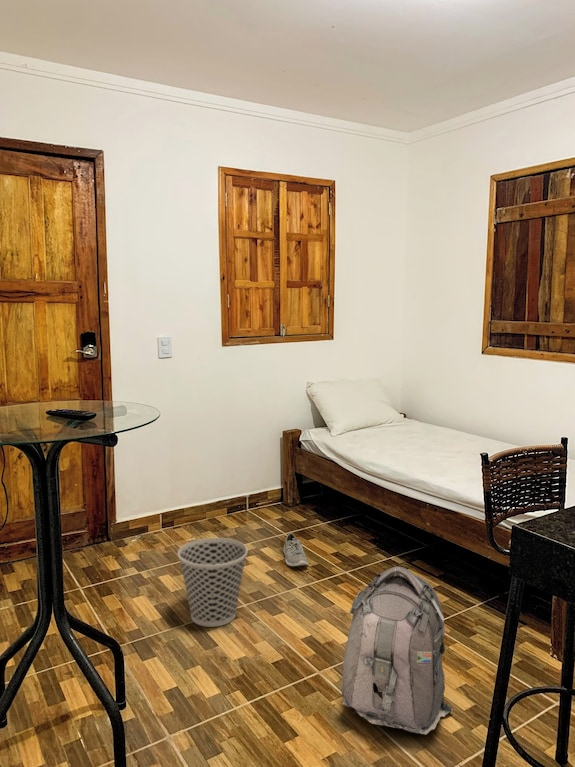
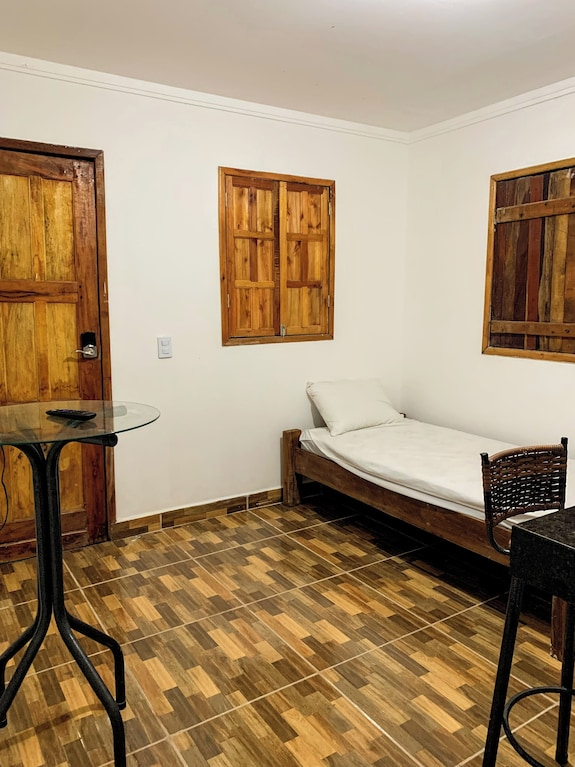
- sneaker [282,532,309,567]
- wastebasket [177,537,248,628]
- backpack [341,566,454,735]
